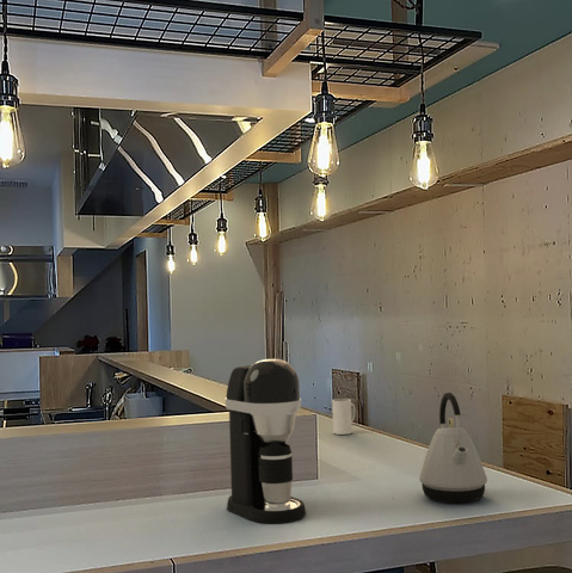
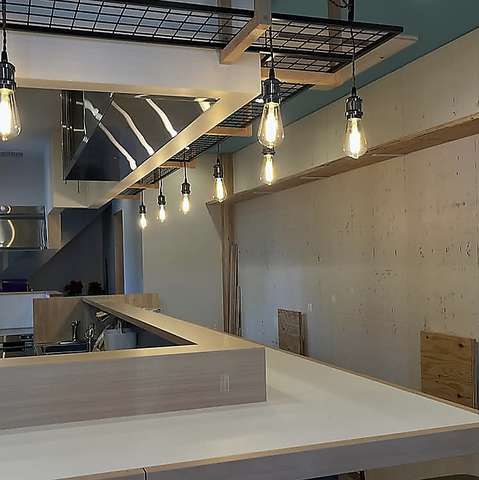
- coffee maker [225,358,307,524]
- kettle [418,392,488,504]
- mug [331,398,356,436]
